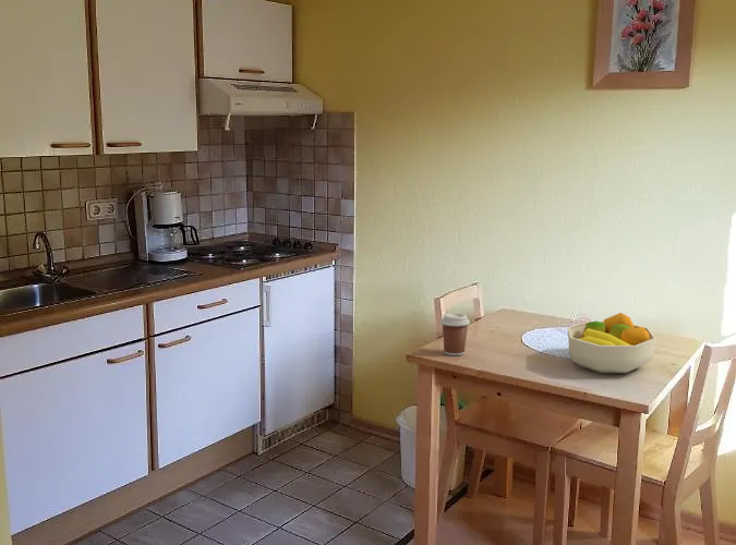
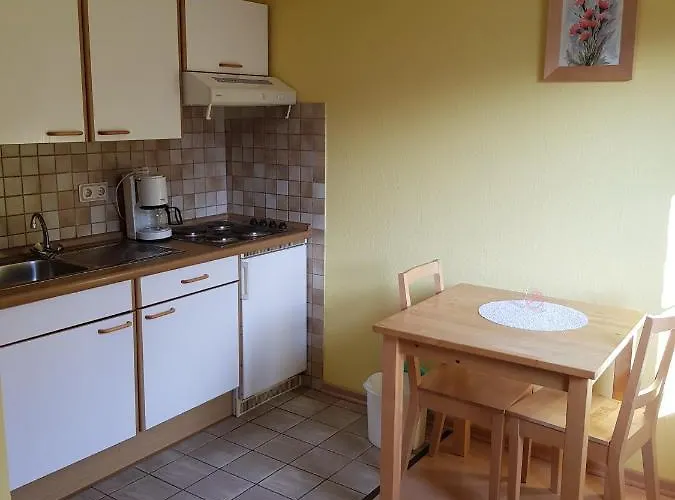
- coffee cup [439,312,471,356]
- fruit bowl [567,312,657,374]
